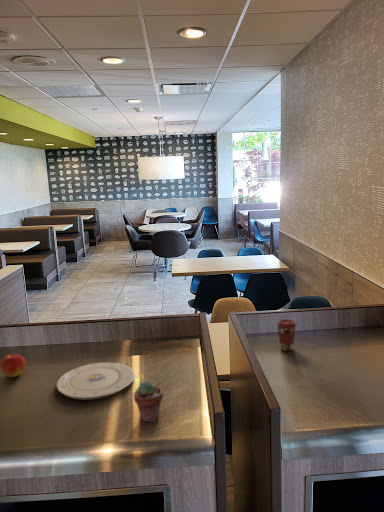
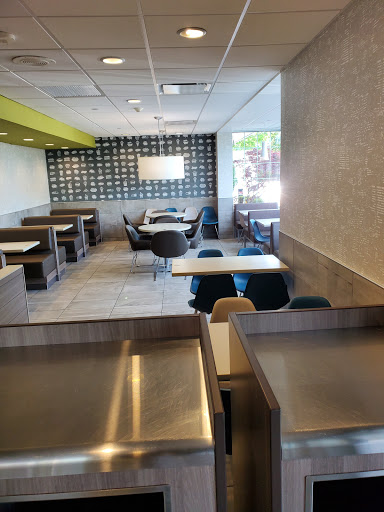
- coffee cup [276,318,298,352]
- plate [55,362,135,401]
- apple [0,353,27,378]
- potted succulent [133,380,164,424]
